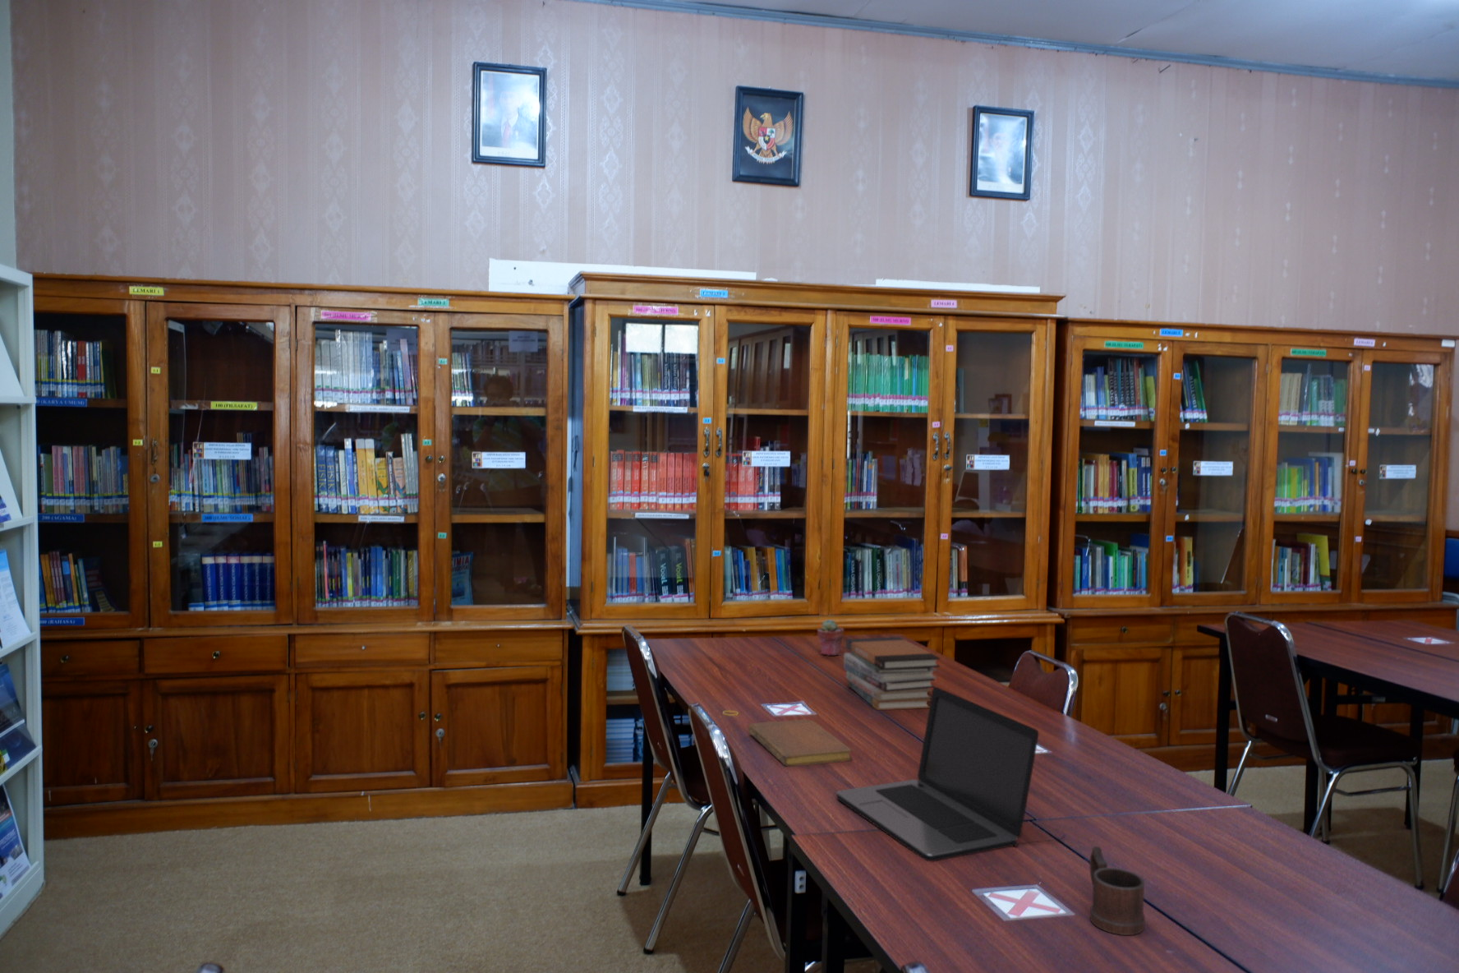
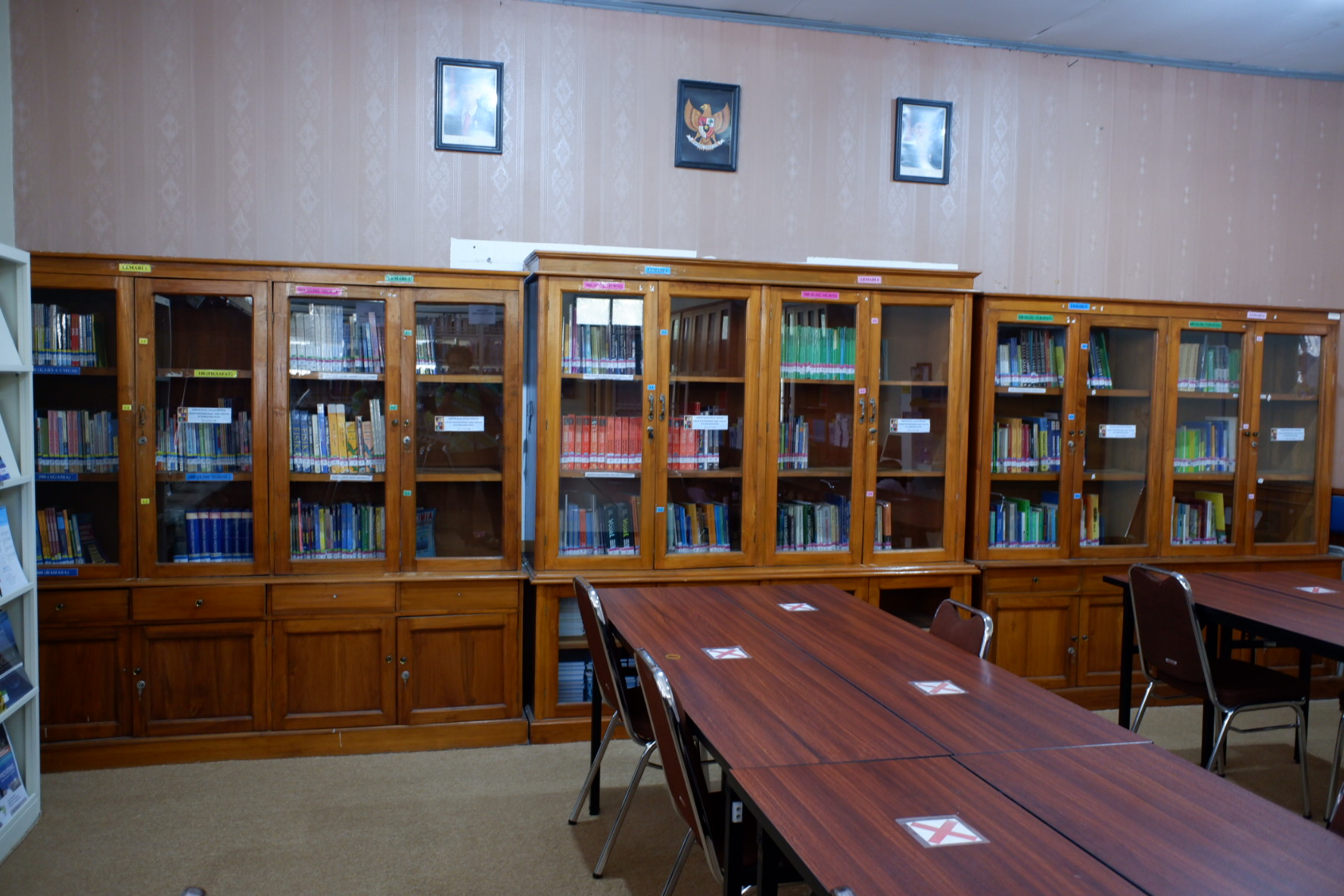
- mug [1089,846,1146,936]
- laptop [836,686,1066,862]
- potted succulent [816,619,845,657]
- book stack [842,636,940,711]
- notebook [748,719,853,768]
